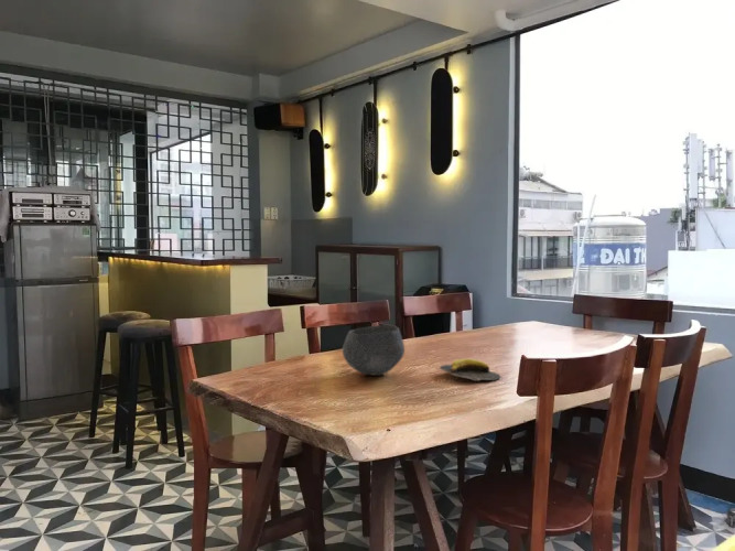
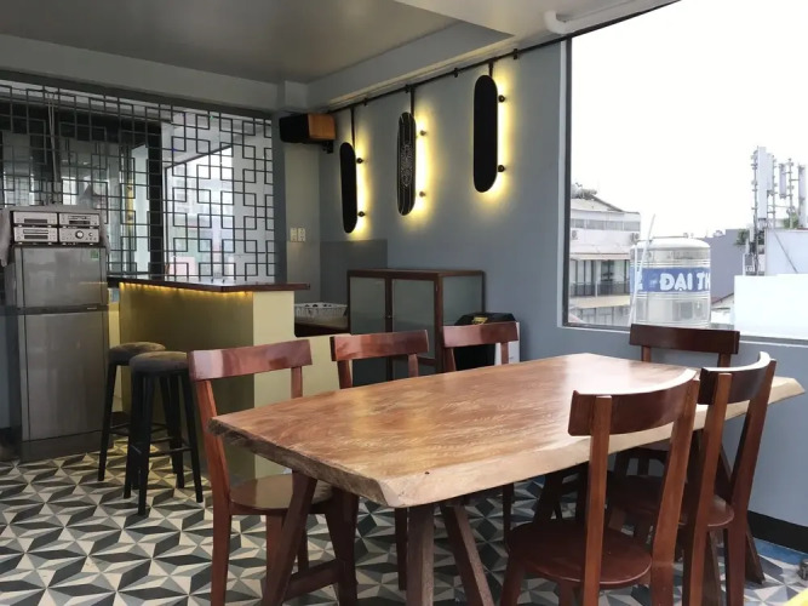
- banana [439,358,501,381]
- bowl [342,324,406,377]
